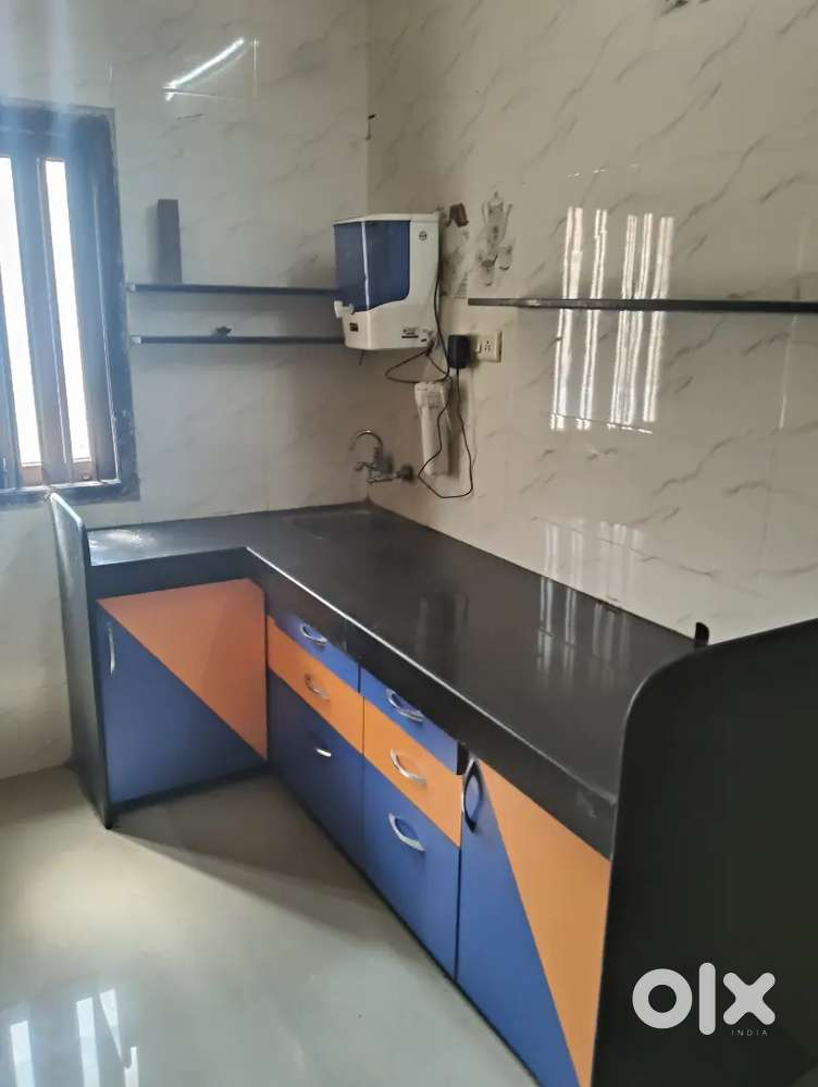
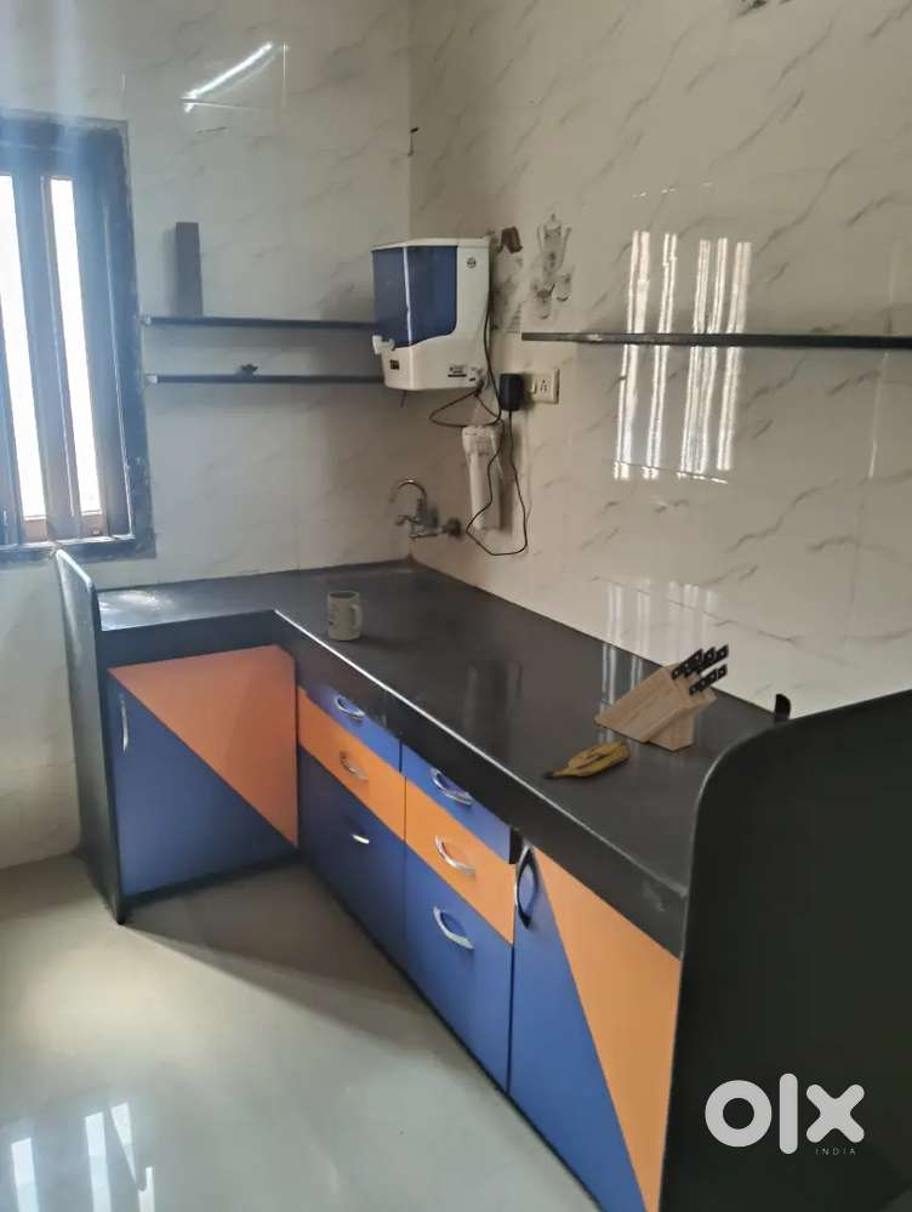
+ banana [540,741,632,779]
+ mug [326,590,364,642]
+ knife block [593,643,730,752]
